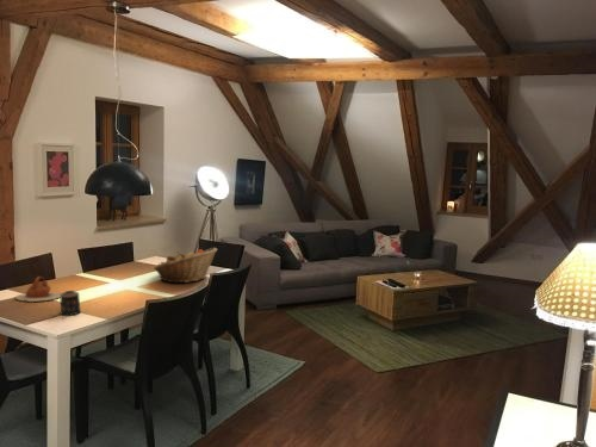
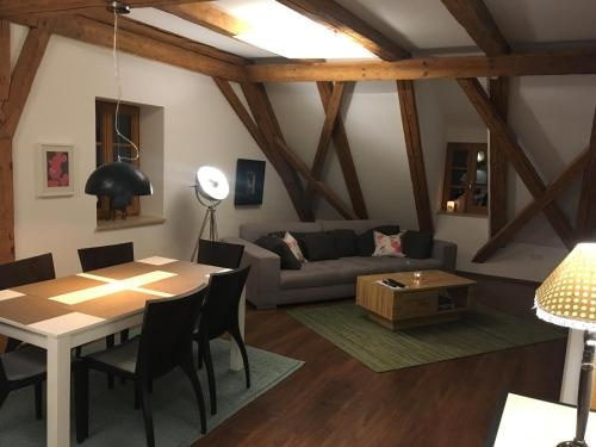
- candle [60,290,82,316]
- fruit basket [153,247,218,284]
- teapot [14,275,62,303]
